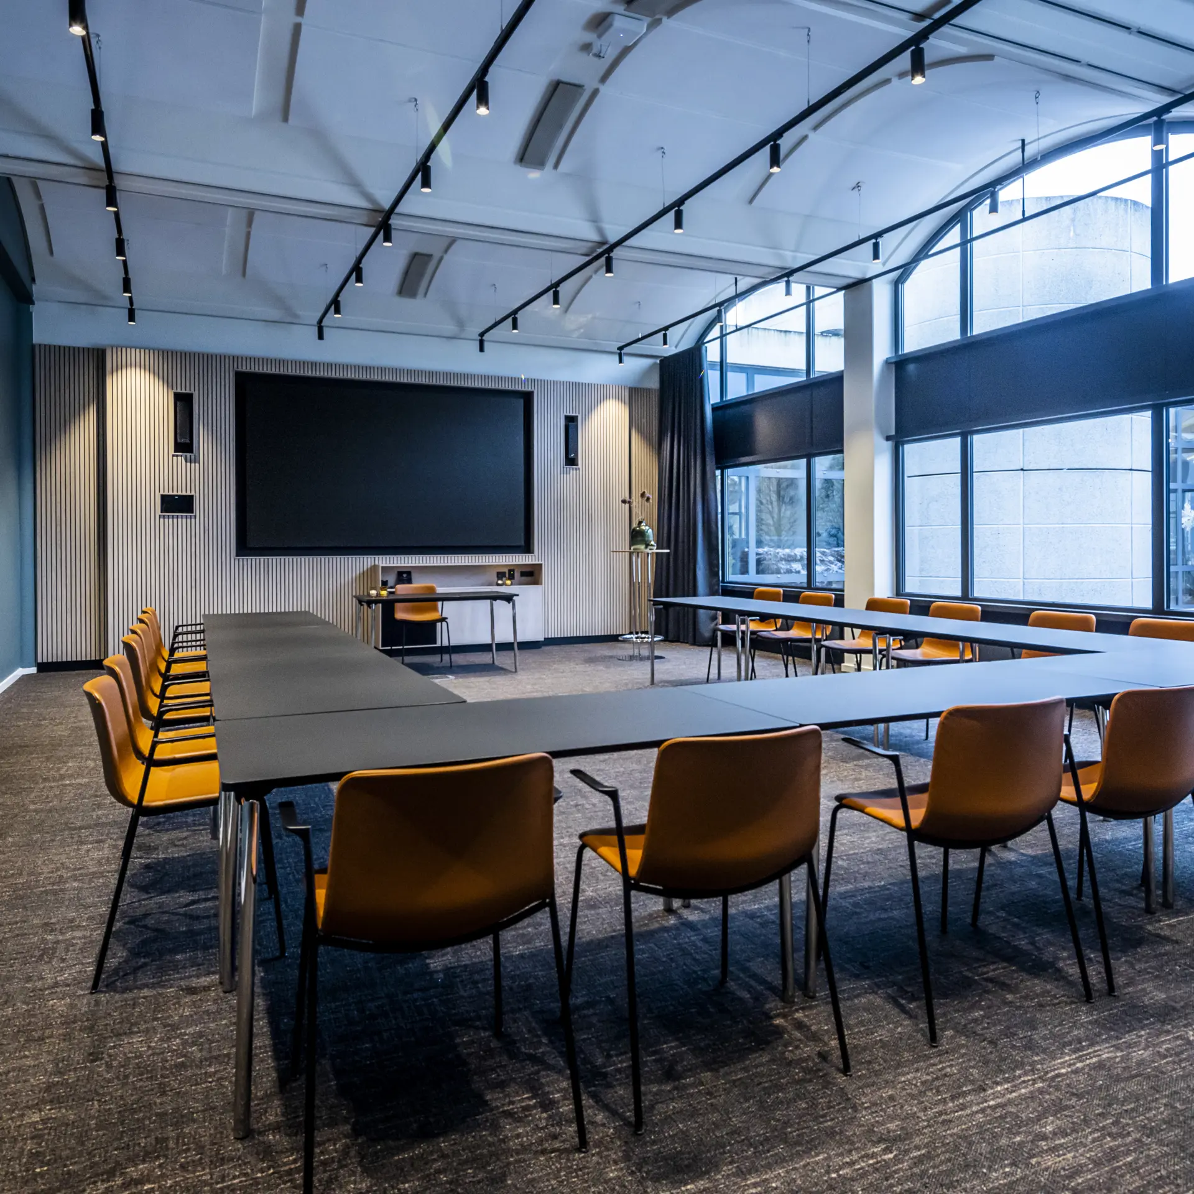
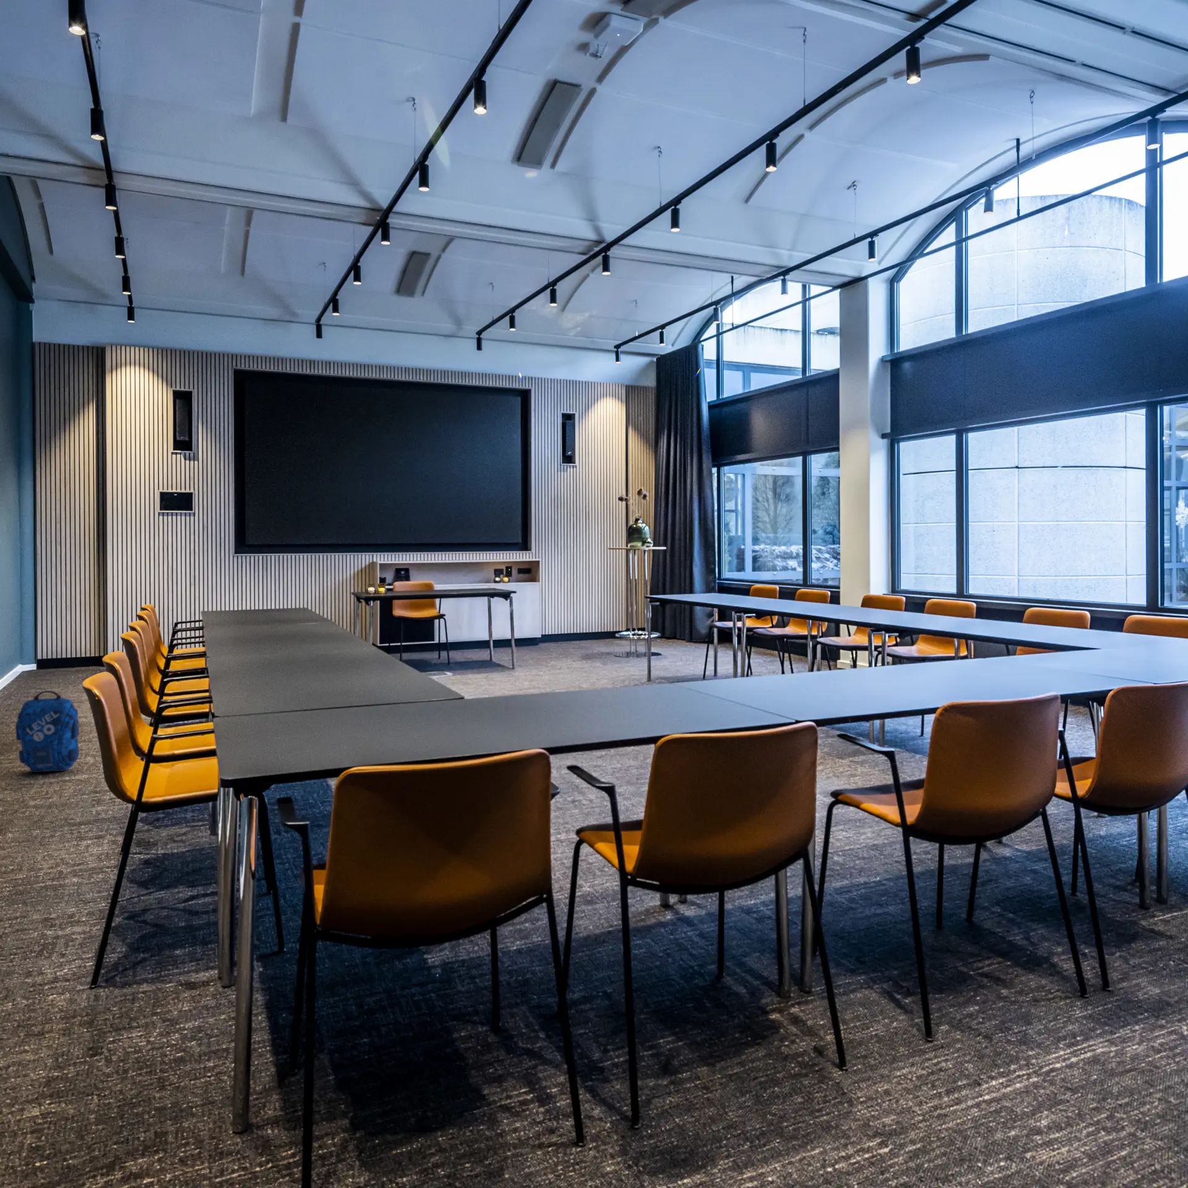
+ backpack [15,690,79,772]
